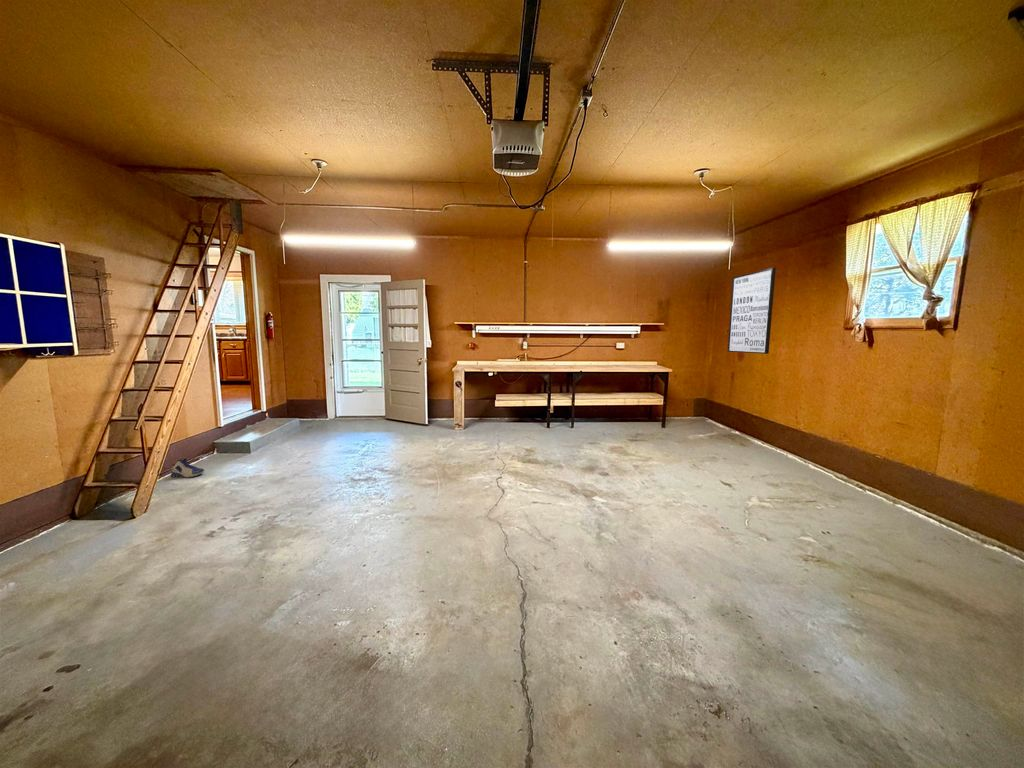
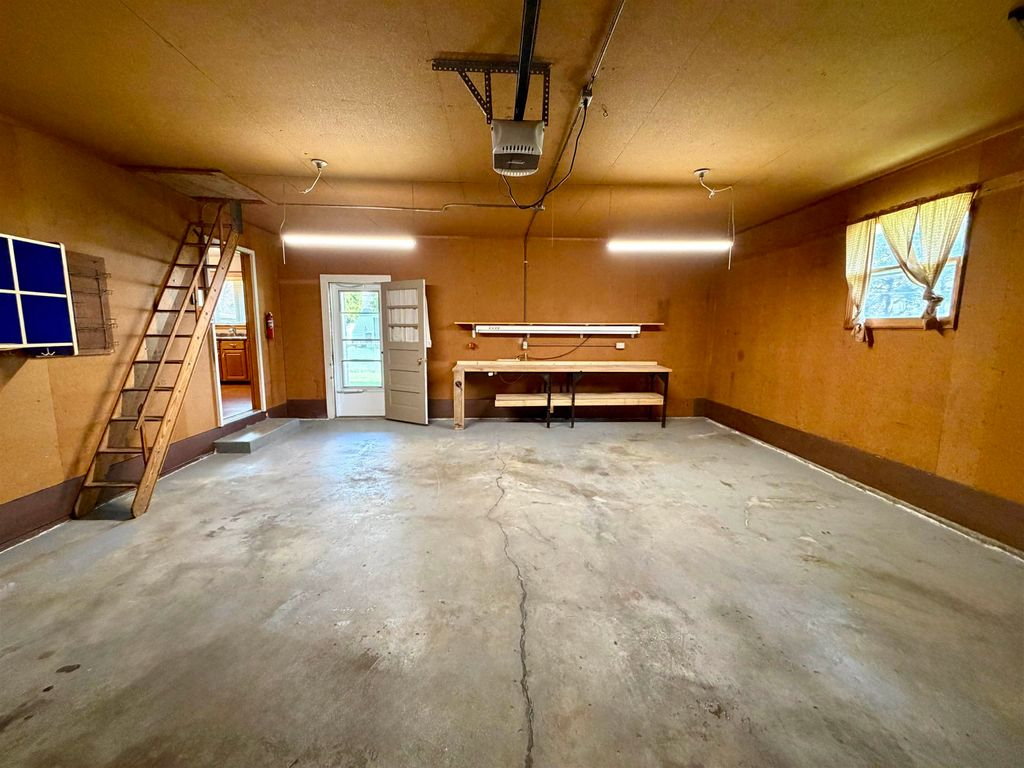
- wall art [727,267,777,355]
- sneaker [170,458,205,478]
